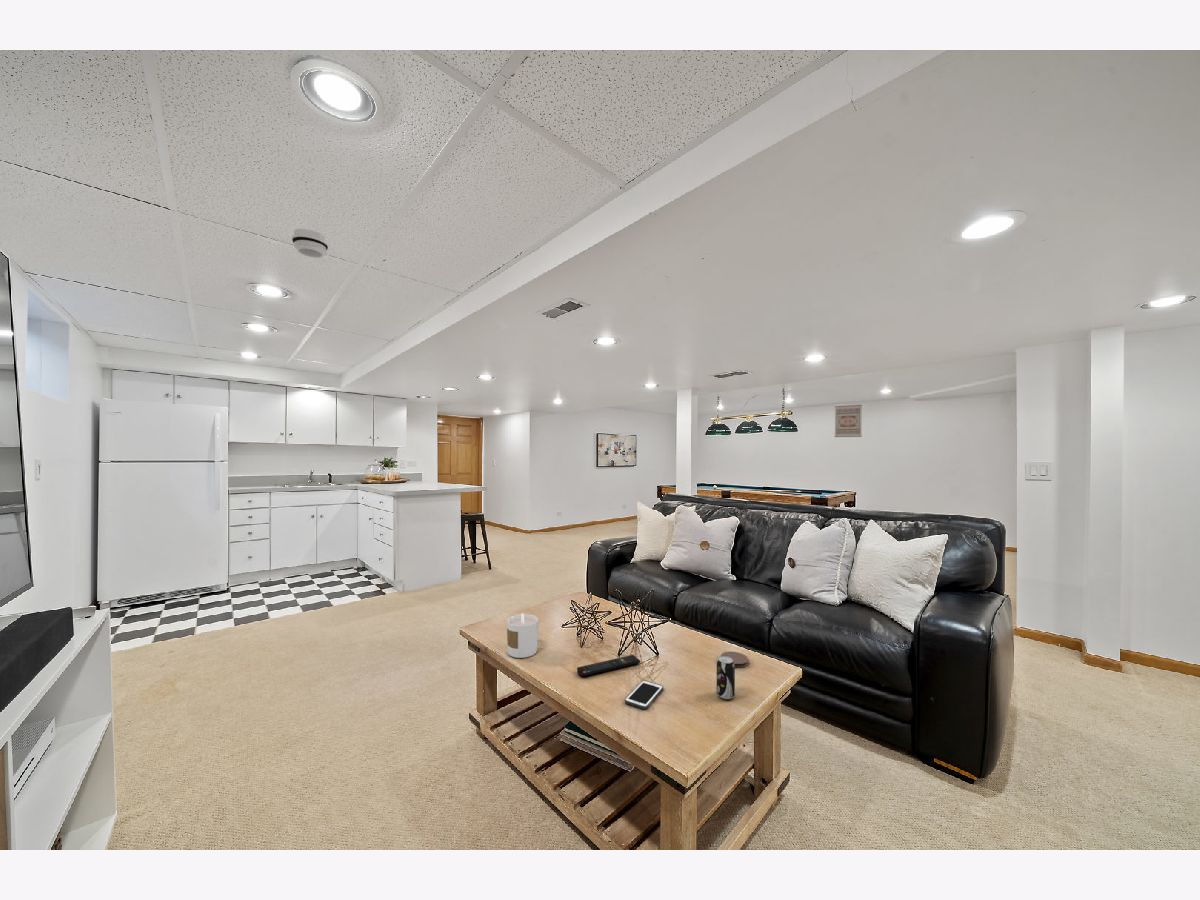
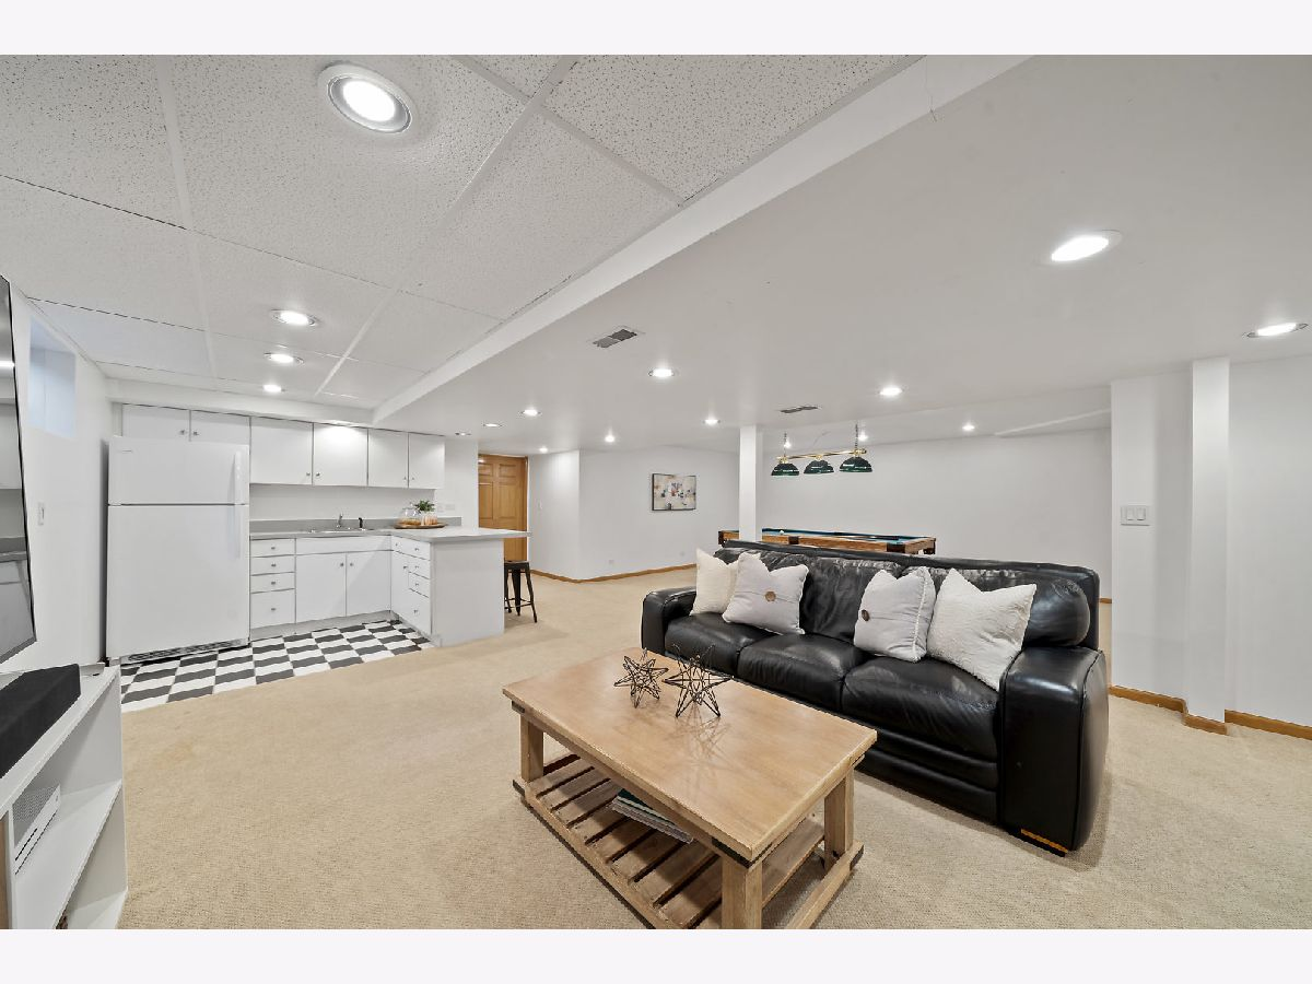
- remote control [576,654,641,677]
- cell phone [624,679,664,710]
- coaster [720,650,749,668]
- wall art [834,404,863,438]
- candle [506,612,539,659]
- beverage can [715,656,736,700]
- smoke detector [291,228,329,259]
